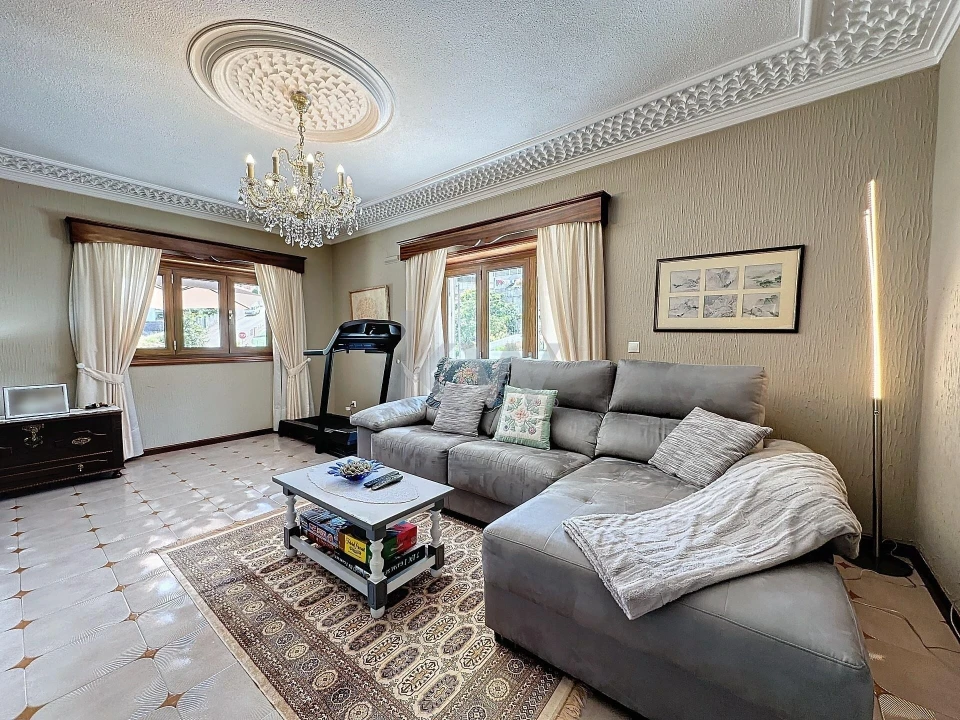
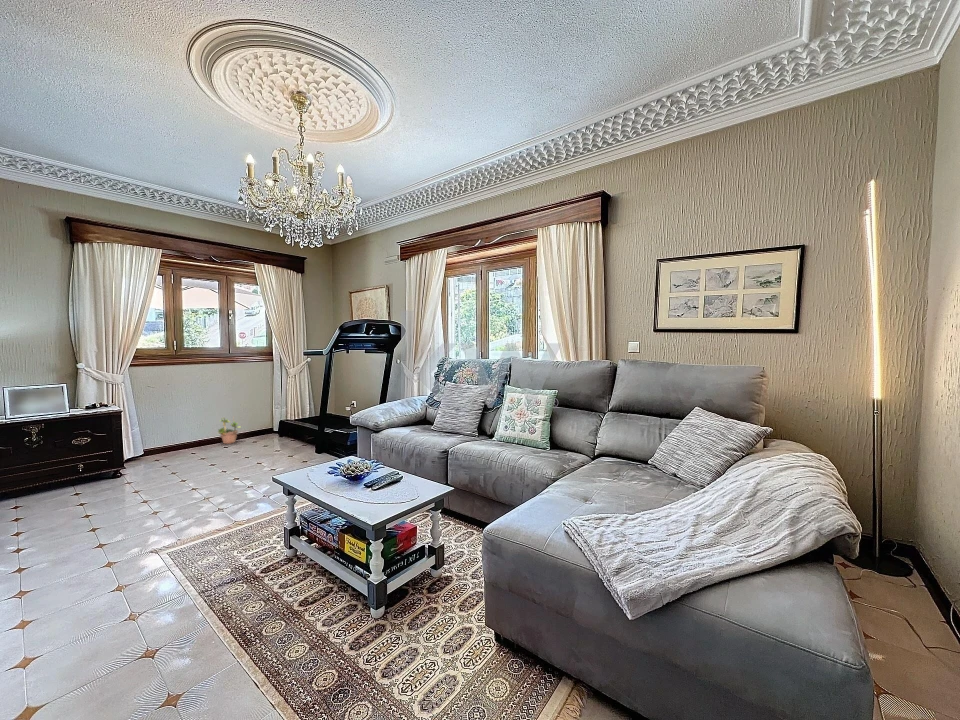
+ potted plant [216,416,242,445]
